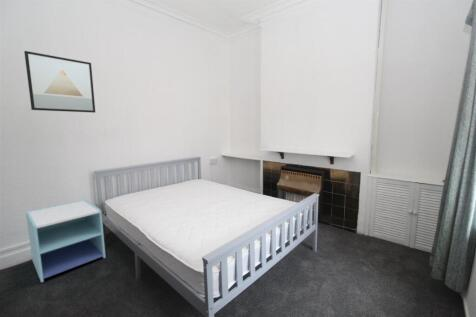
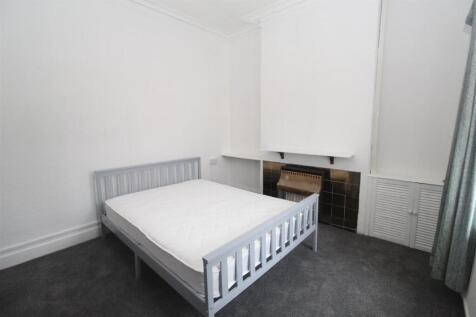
- wall art [23,50,96,114]
- nightstand [25,199,107,283]
